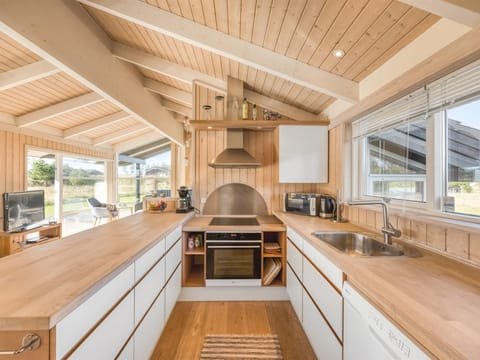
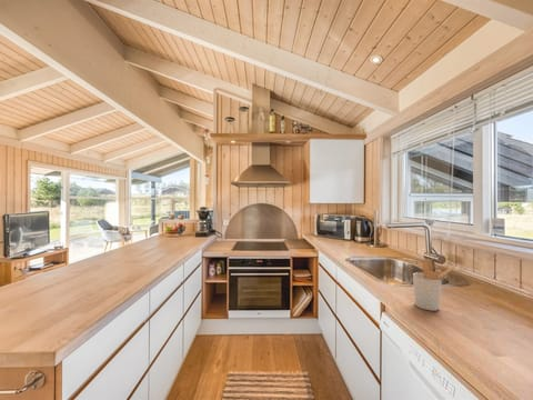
+ utensil holder [412,258,457,312]
